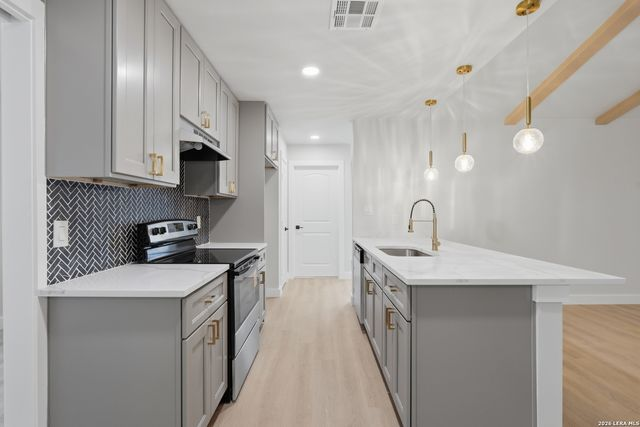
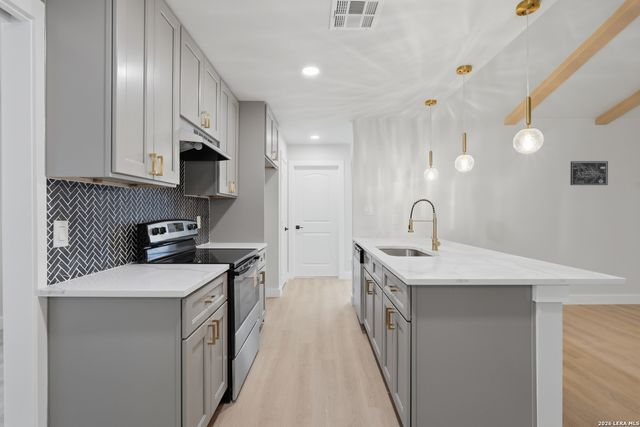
+ wall art [569,160,609,186]
